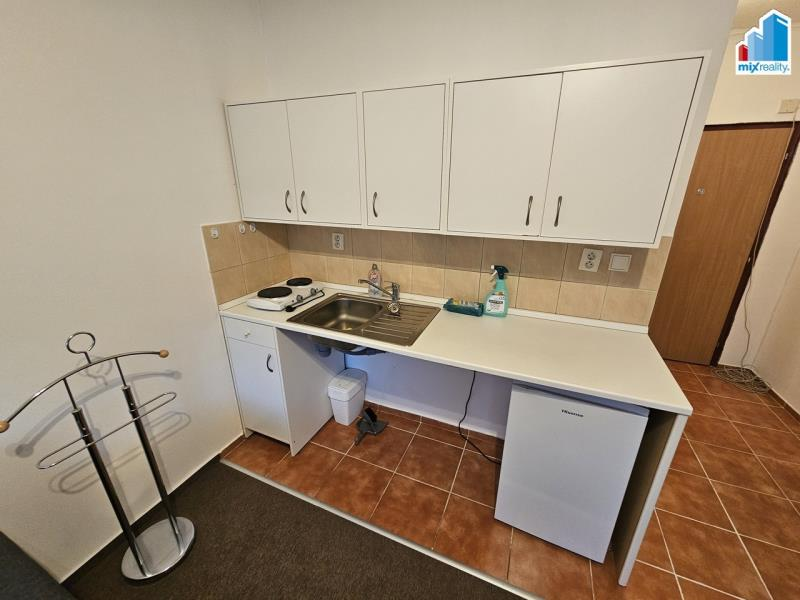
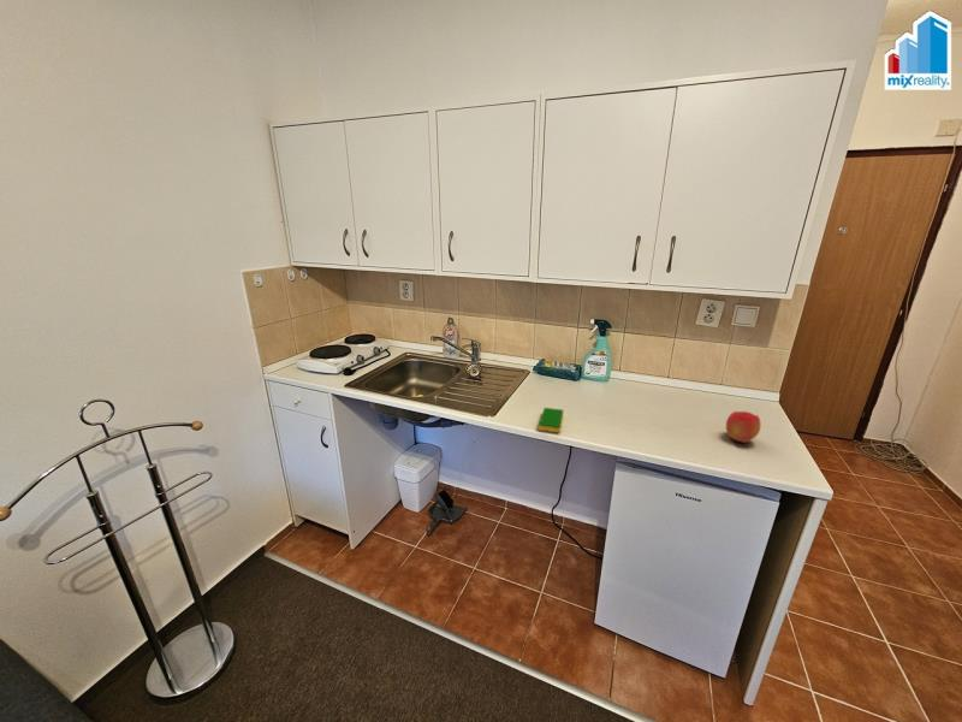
+ dish sponge [538,407,565,434]
+ apple [725,410,761,444]
